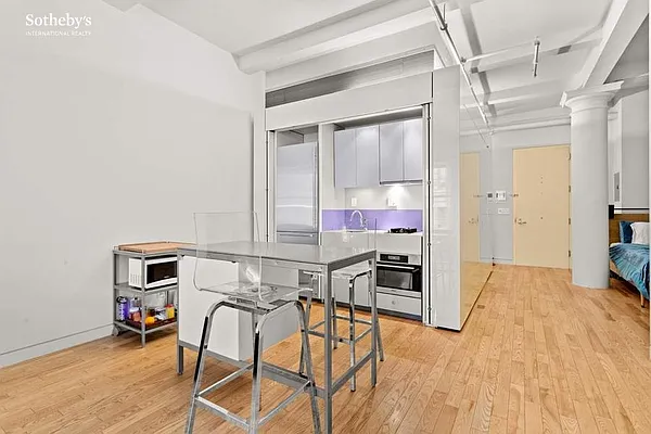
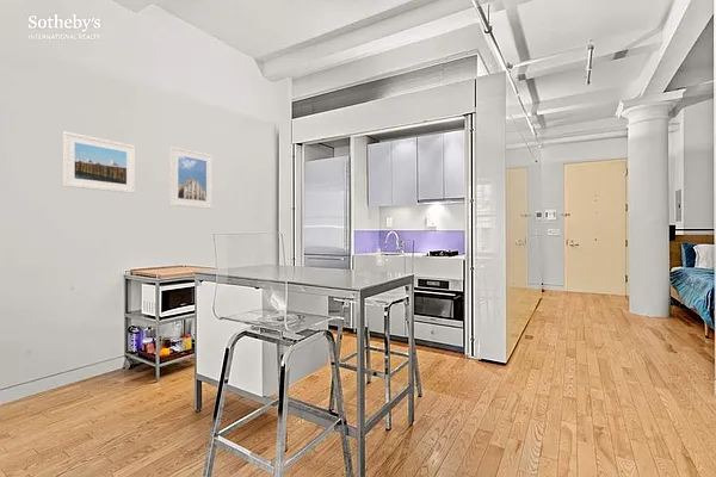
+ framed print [62,130,136,194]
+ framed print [168,144,214,210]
